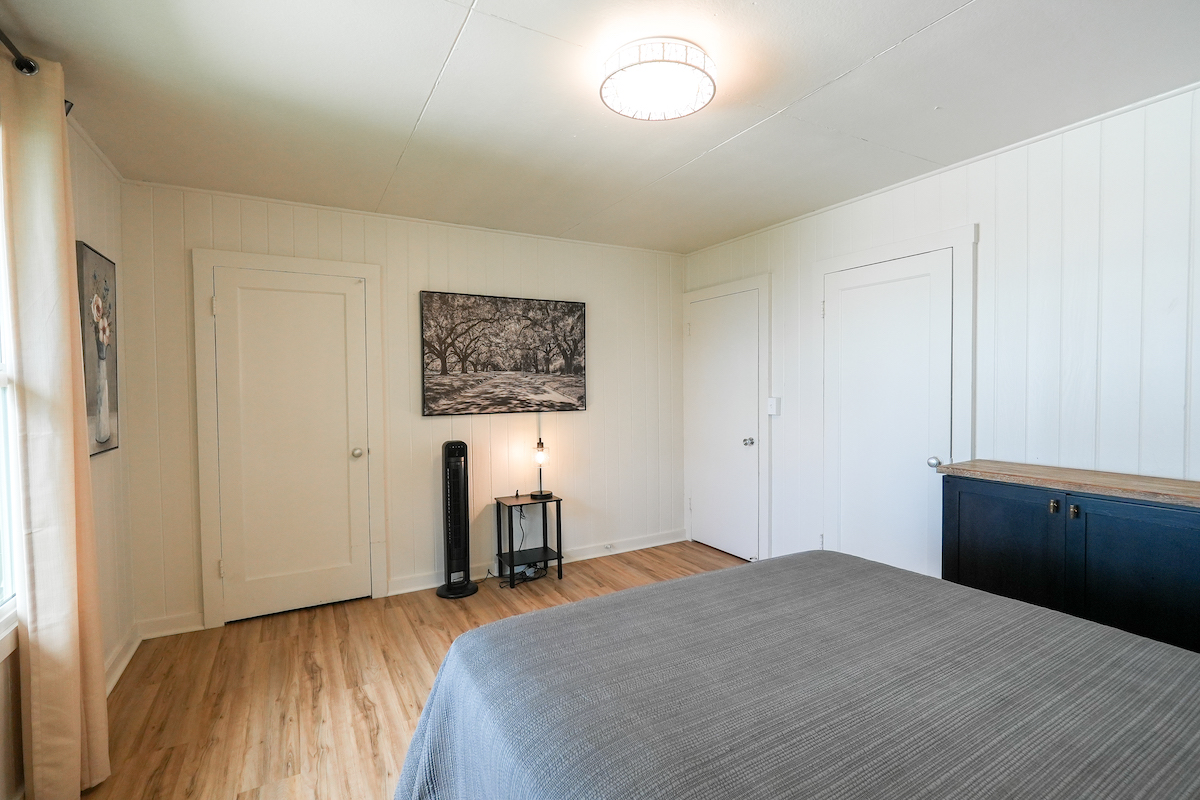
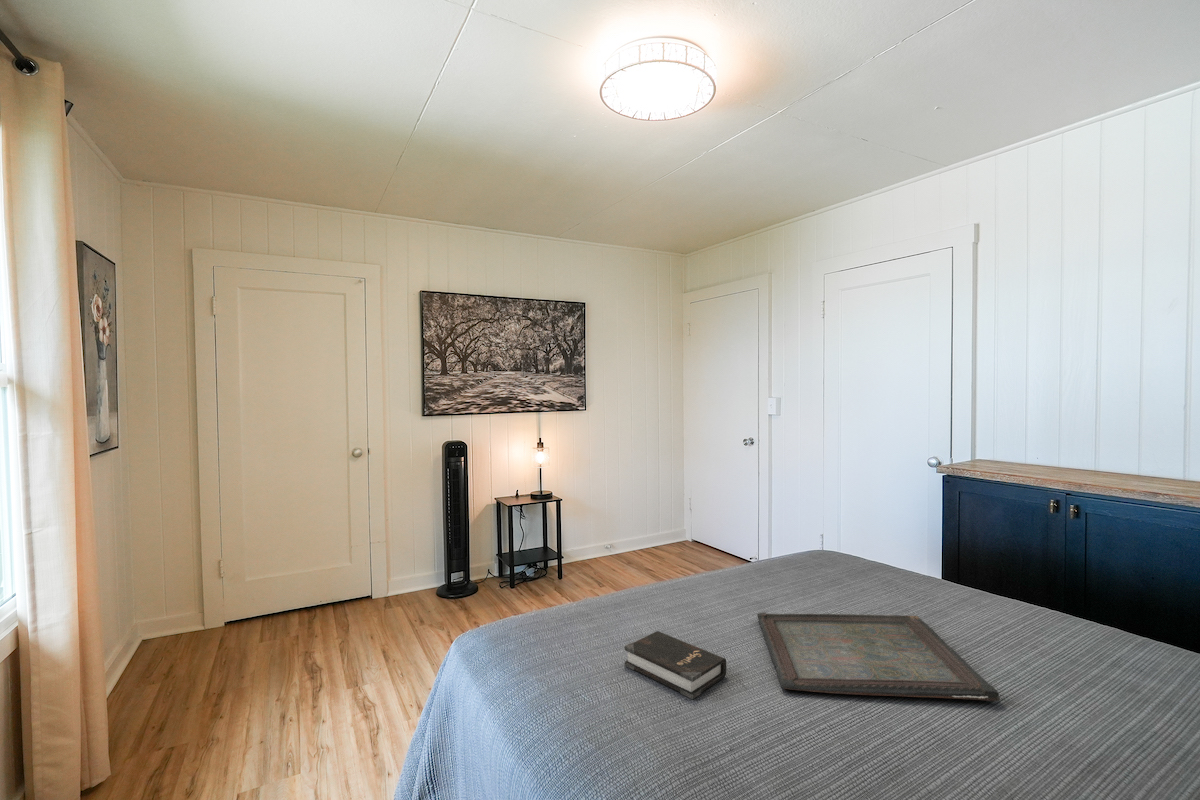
+ hardback book [624,630,727,700]
+ serving tray [756,612,1001,702]
